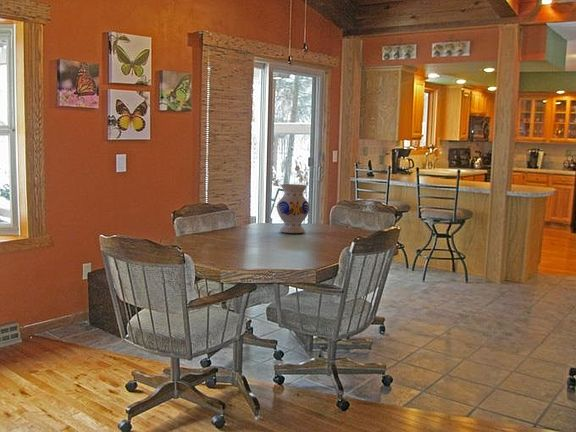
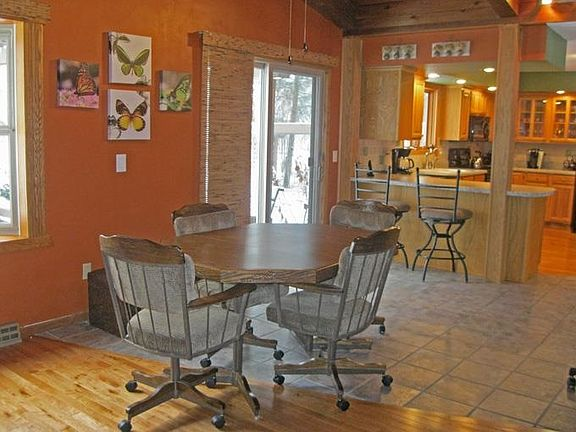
- vase [276,183,311,234]
